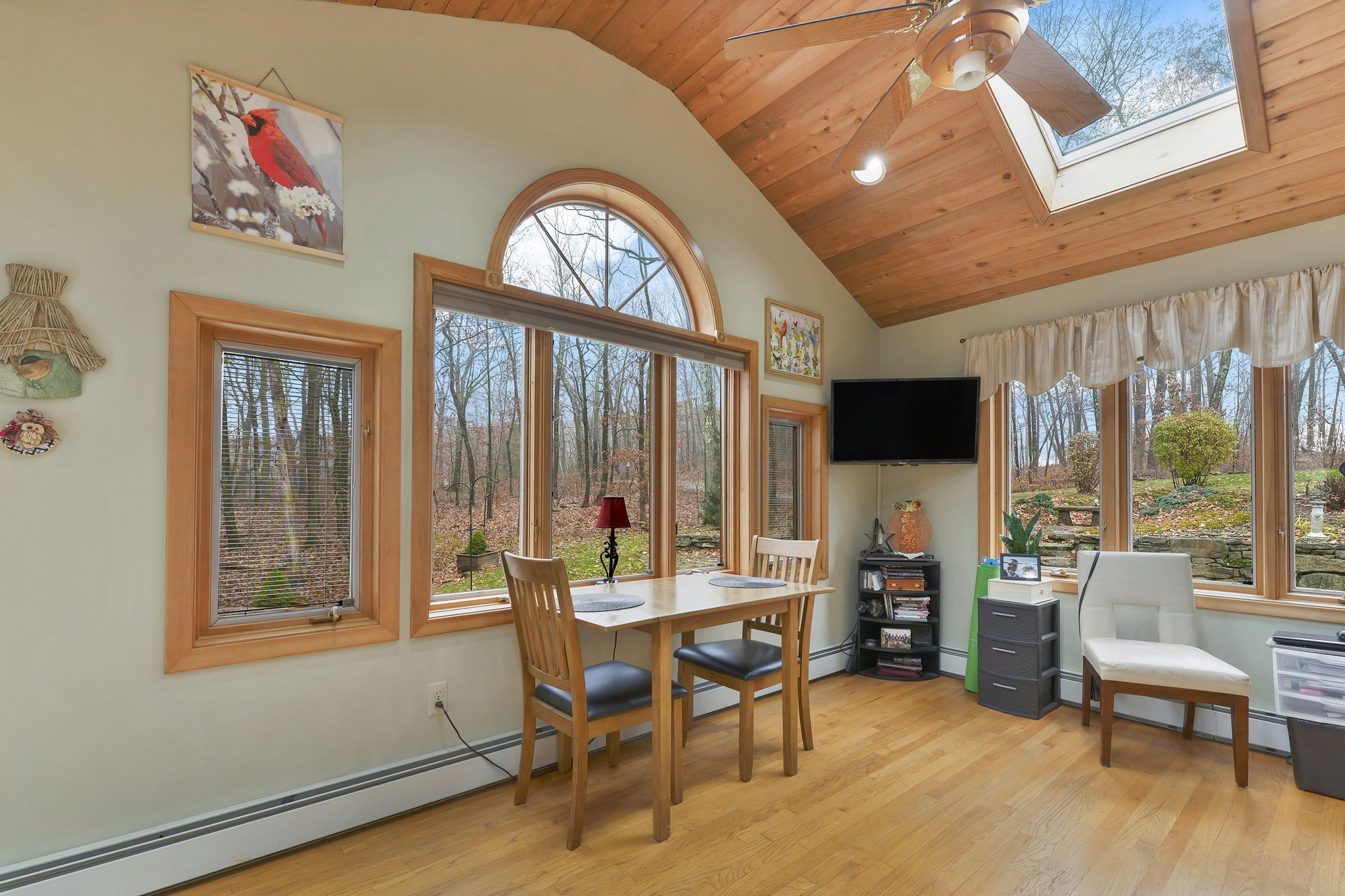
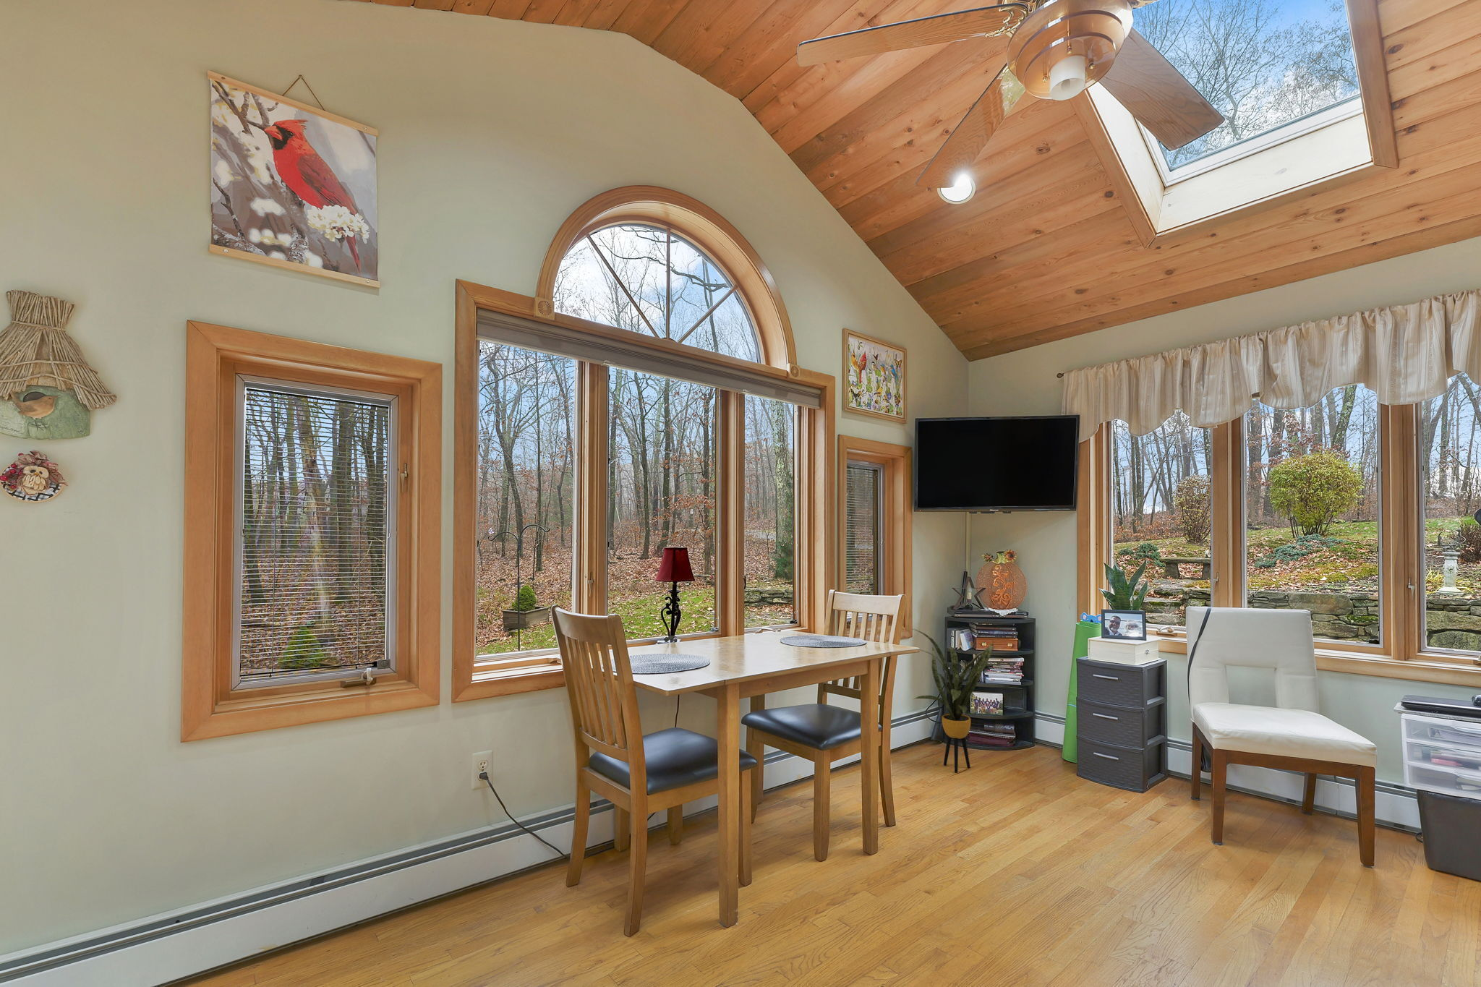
+ house plant [913,628,1002,773]
